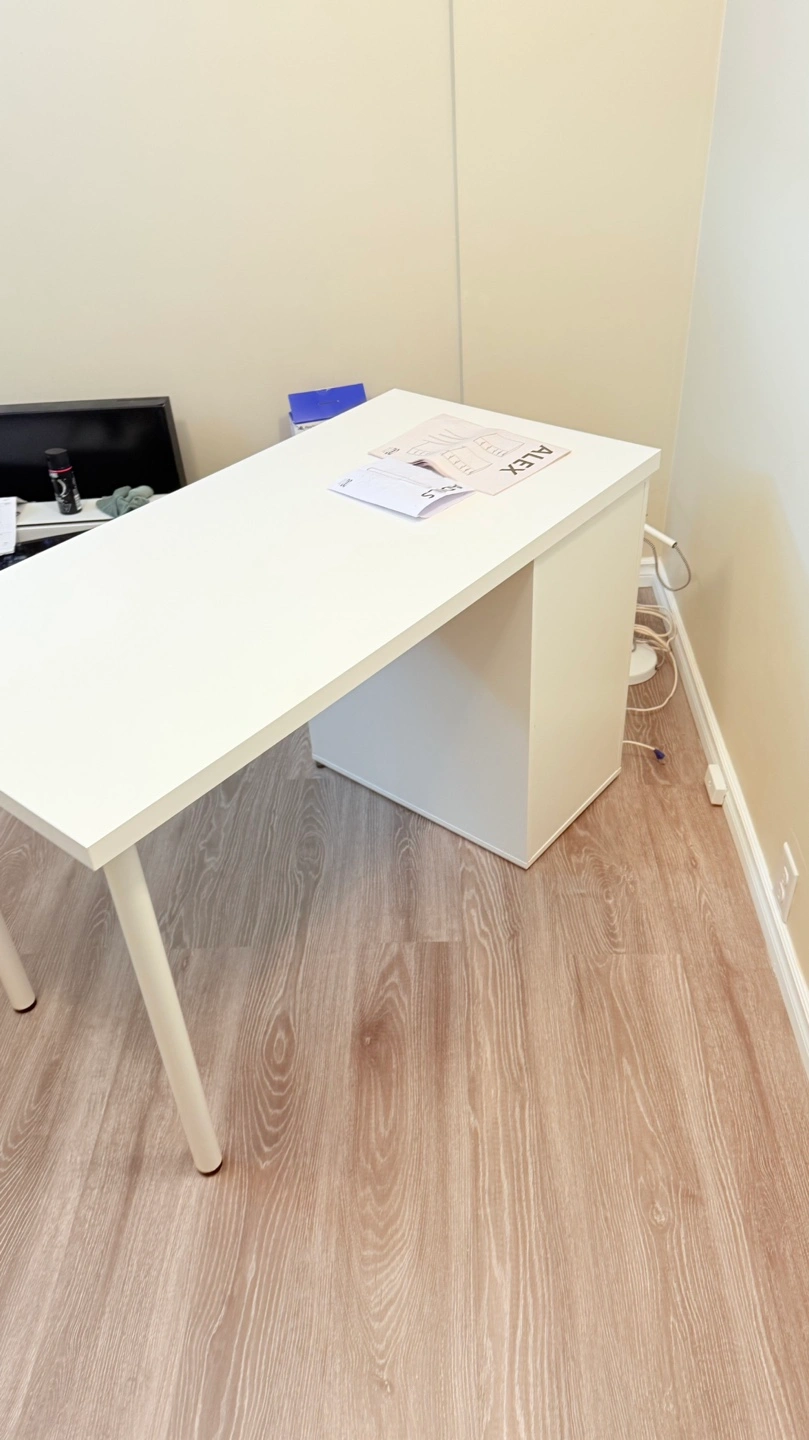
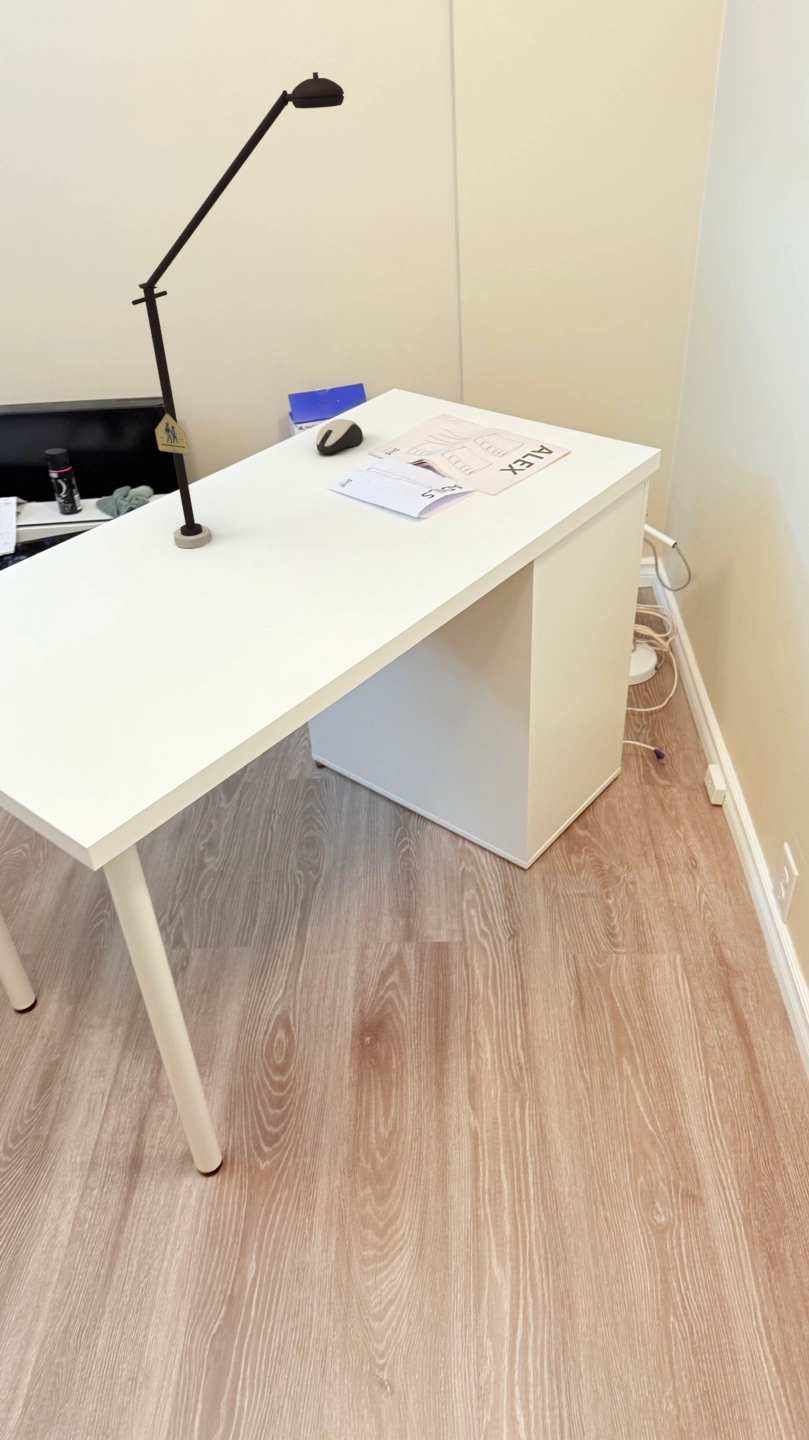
+ computer mouse [315,418,364,454]
+ desk lamp [131,71,345,549]
